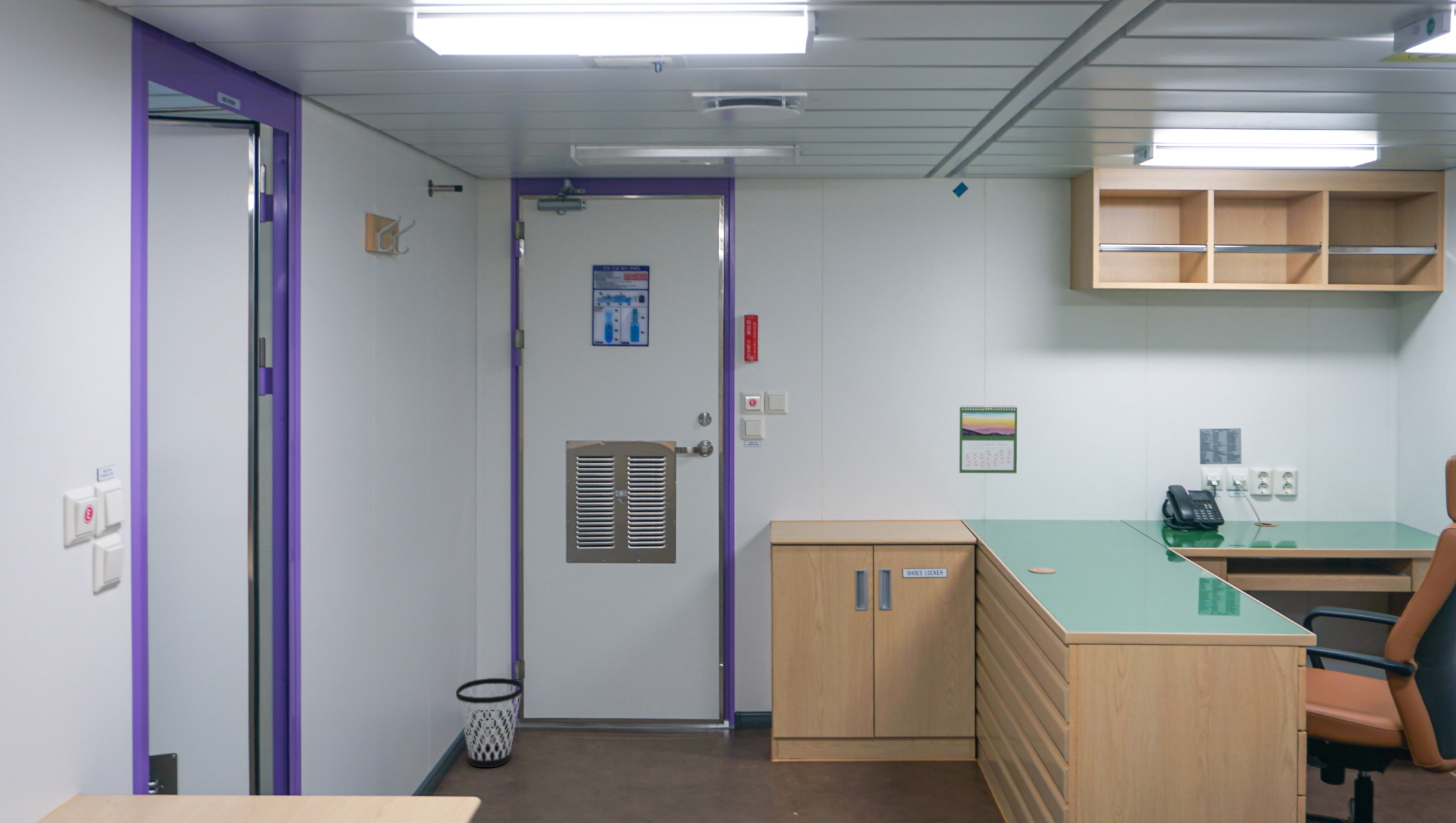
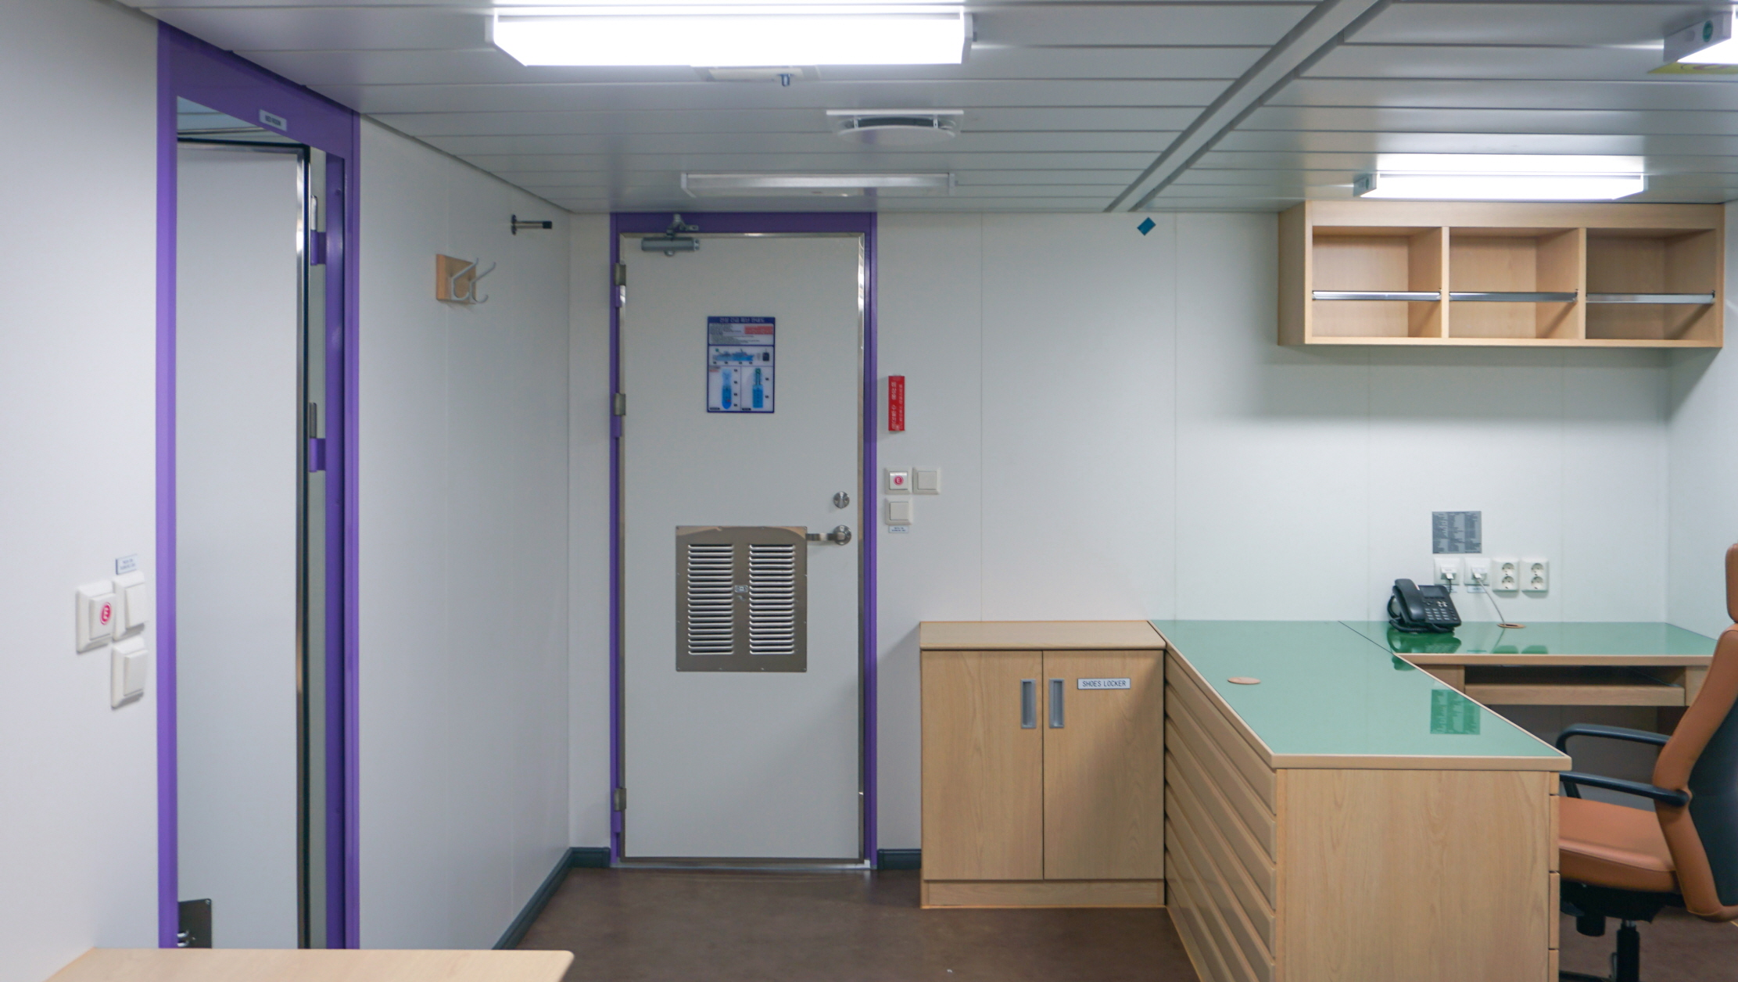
- wastebasket [455,678,523,768]
- calendar [959,404,1018,474]
